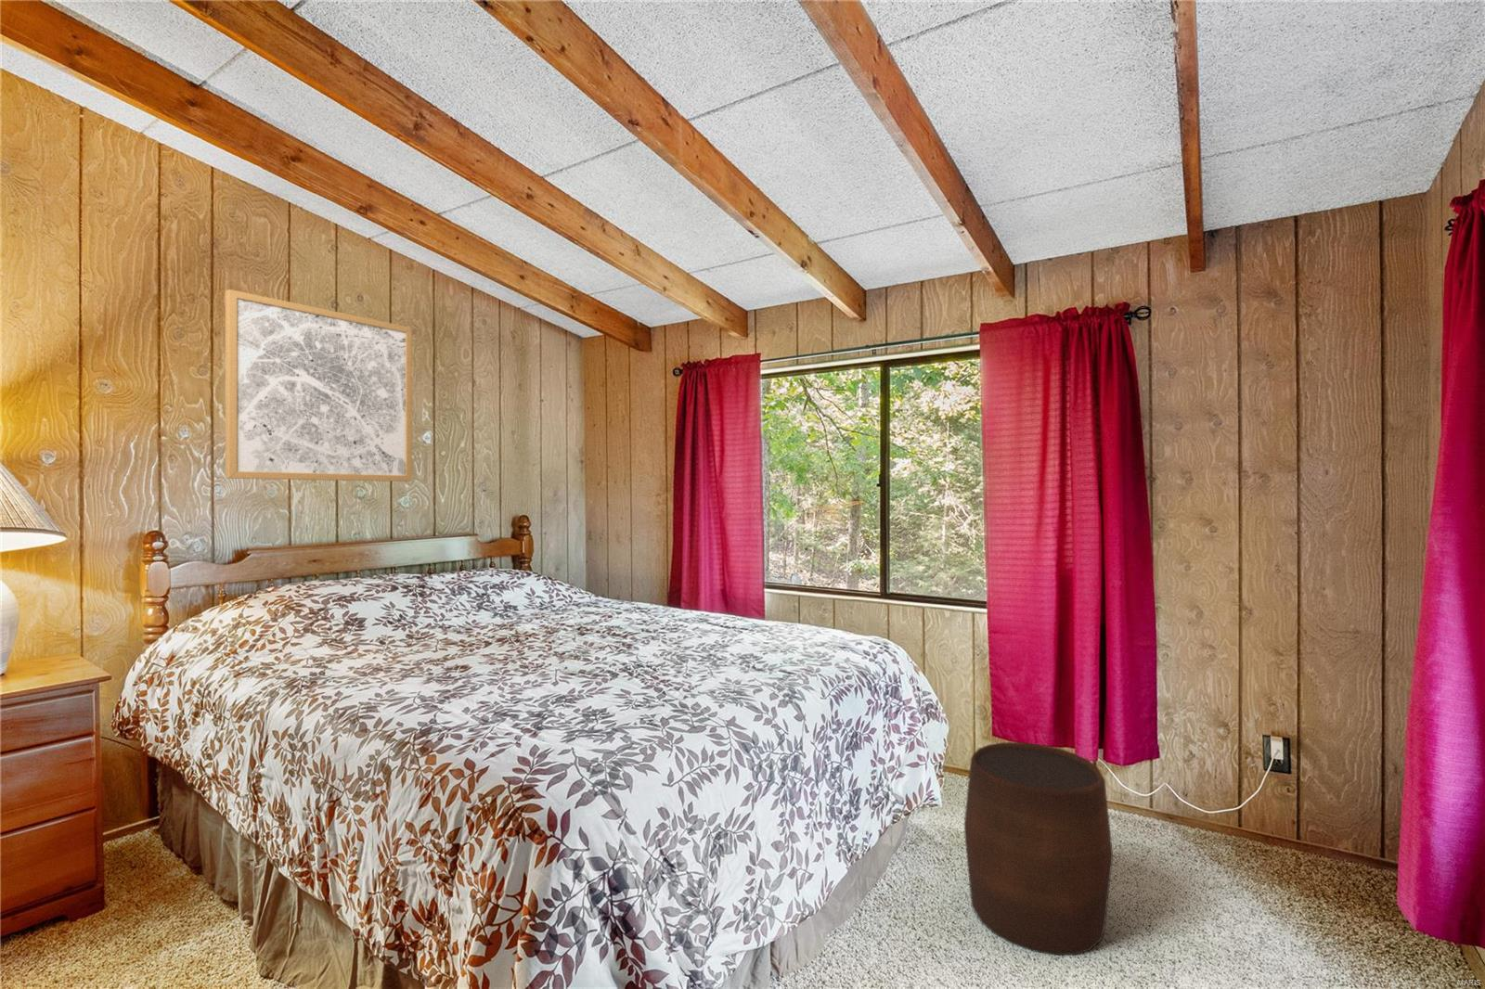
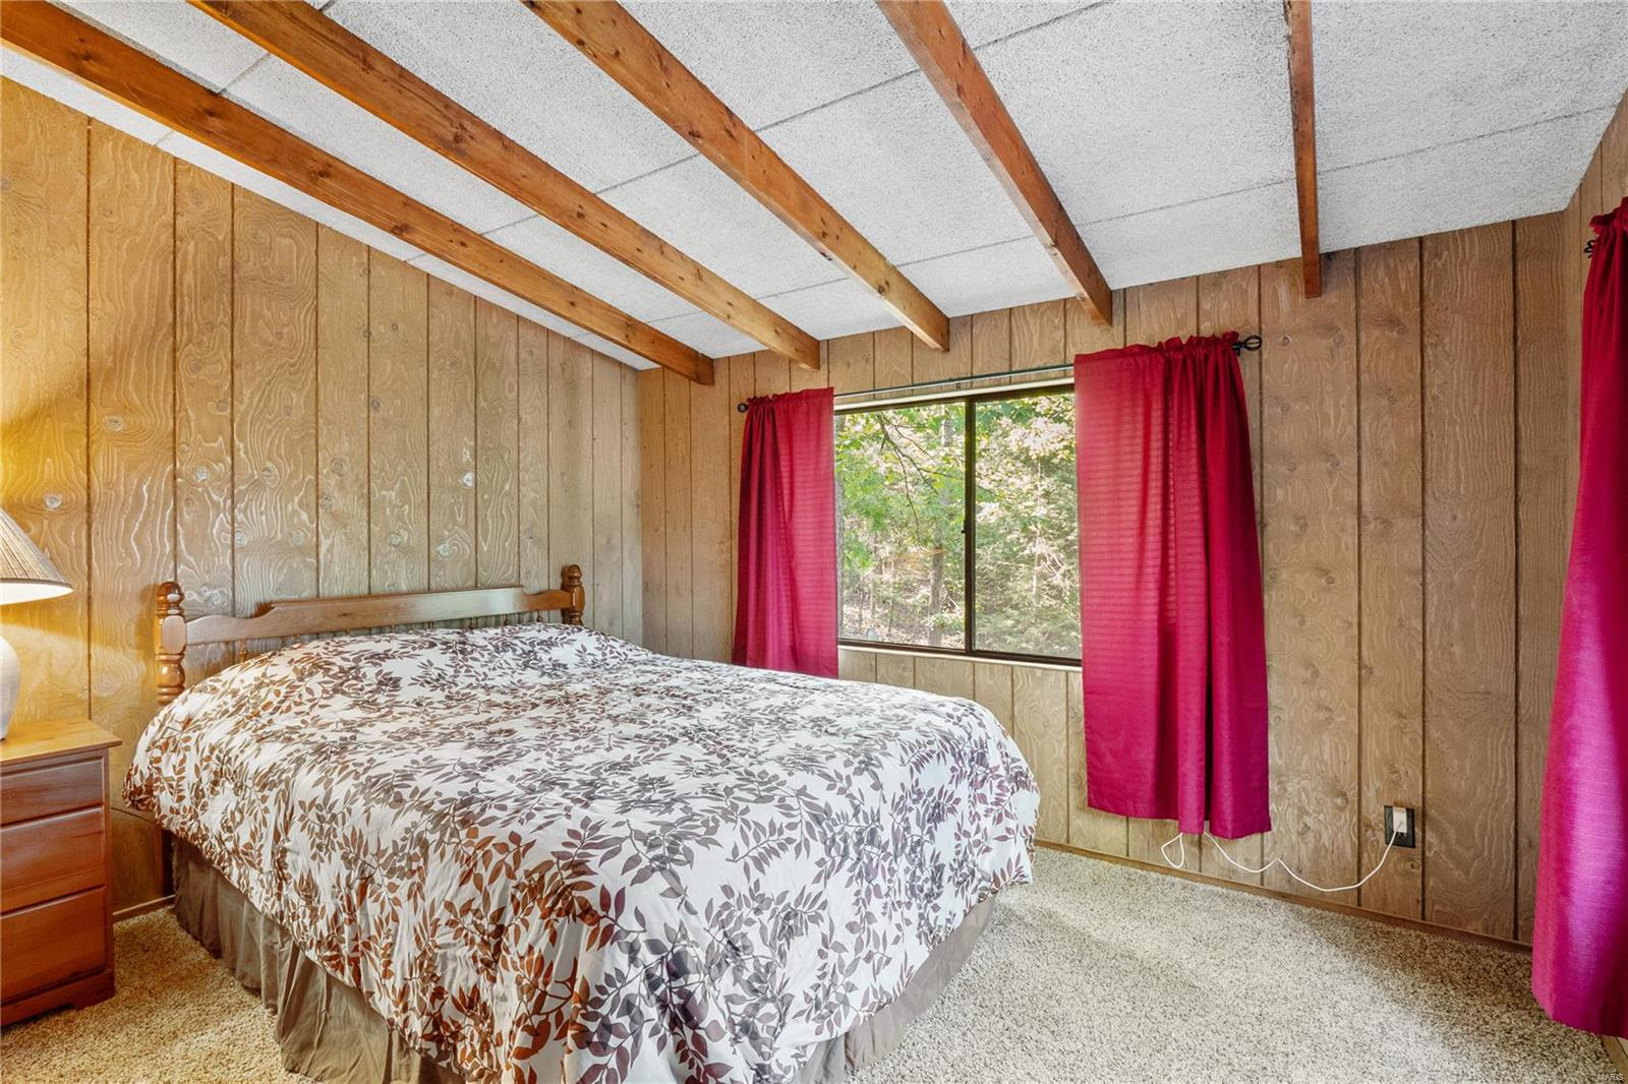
- stool [964,742,1114,956]
- wall art [224,288,413,482]
